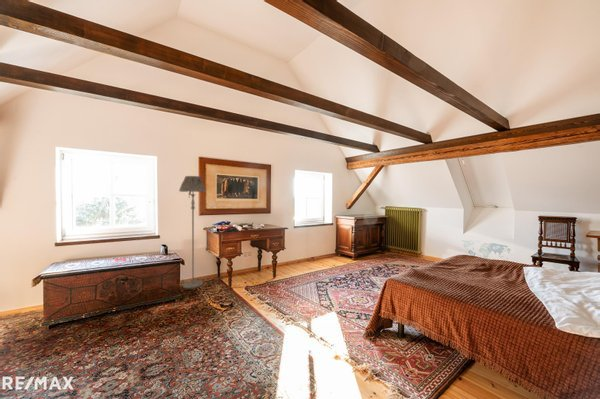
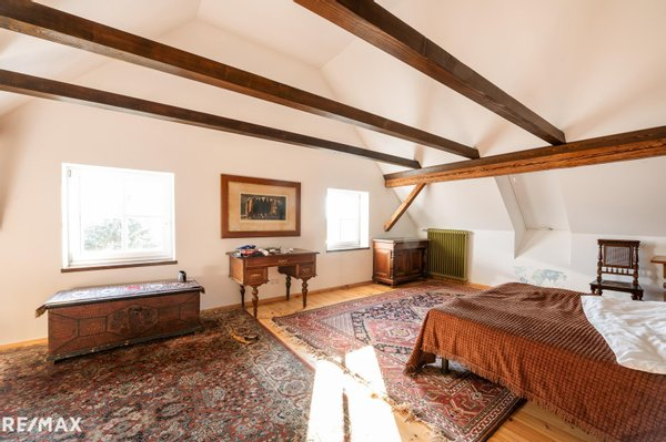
- floor lamp [178,175,207,289]
